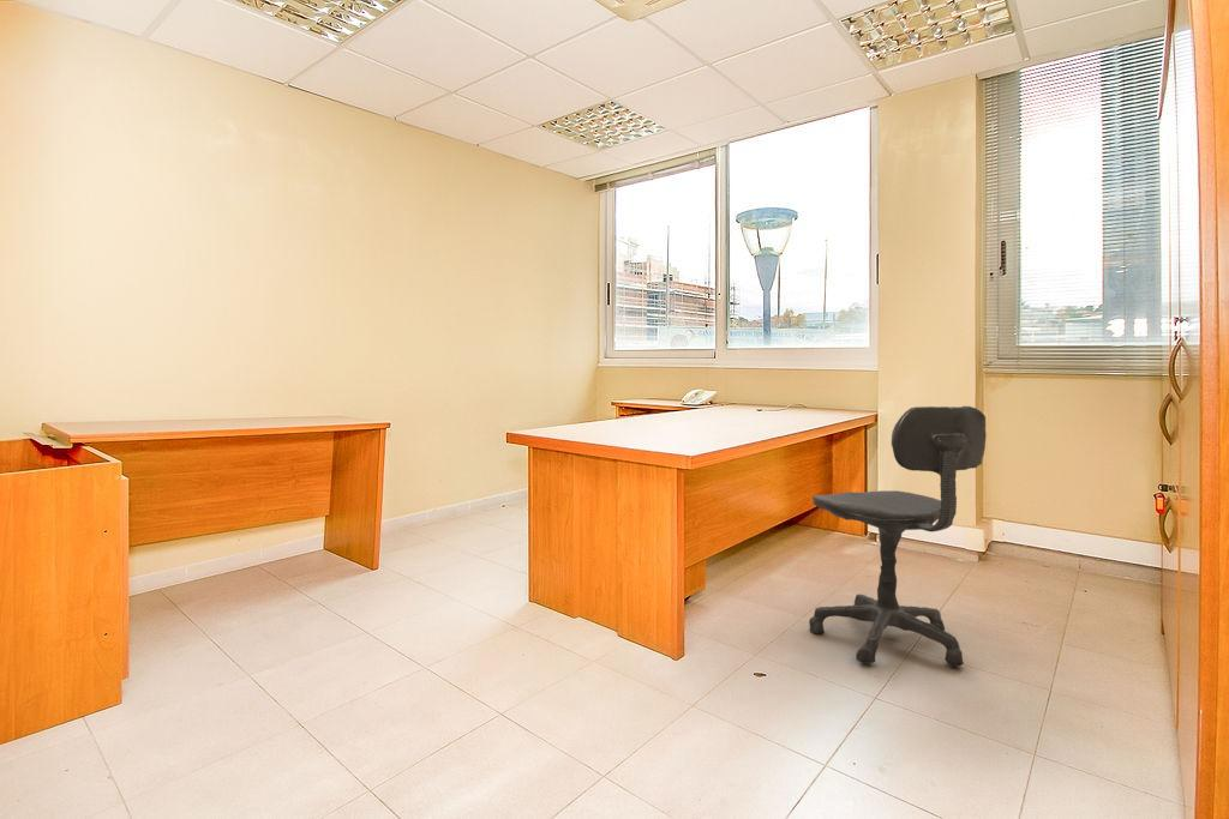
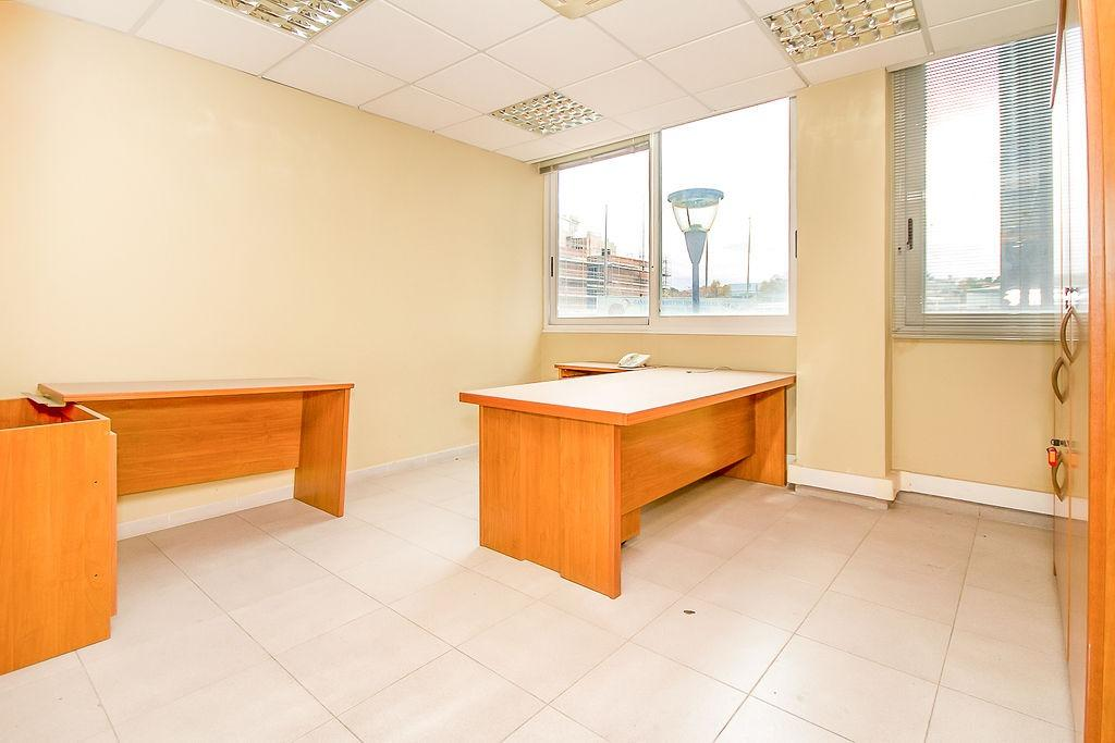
- office chair [808,405,988,668]
